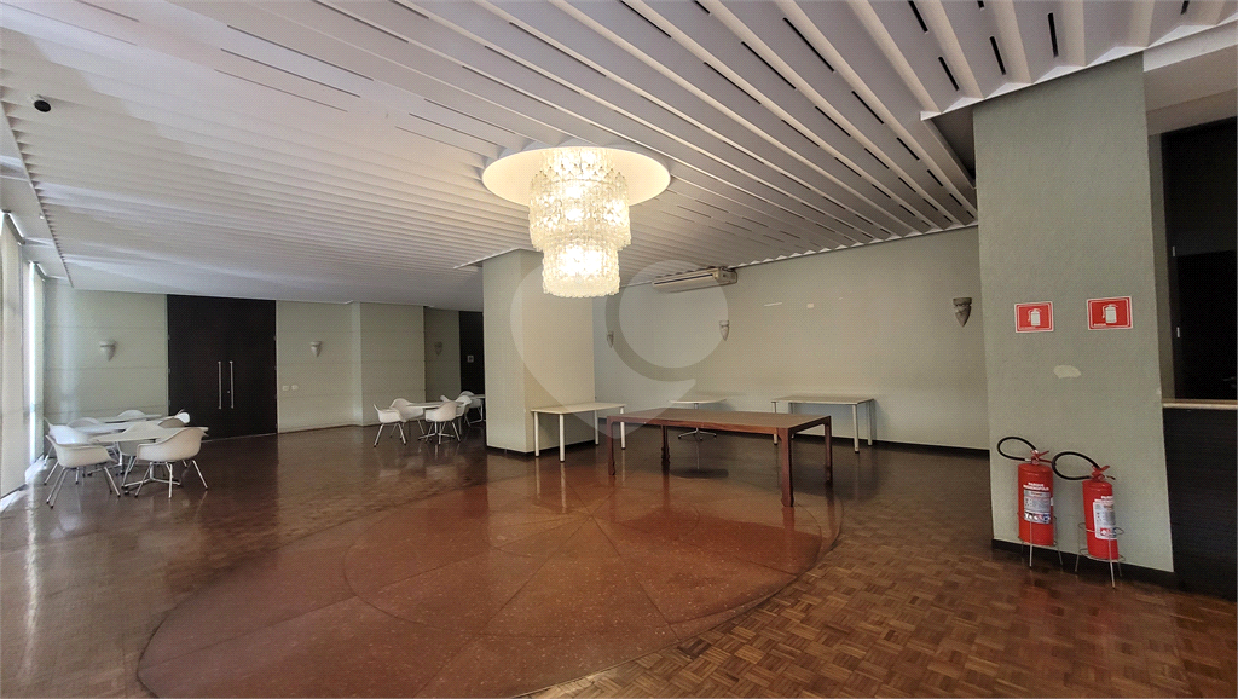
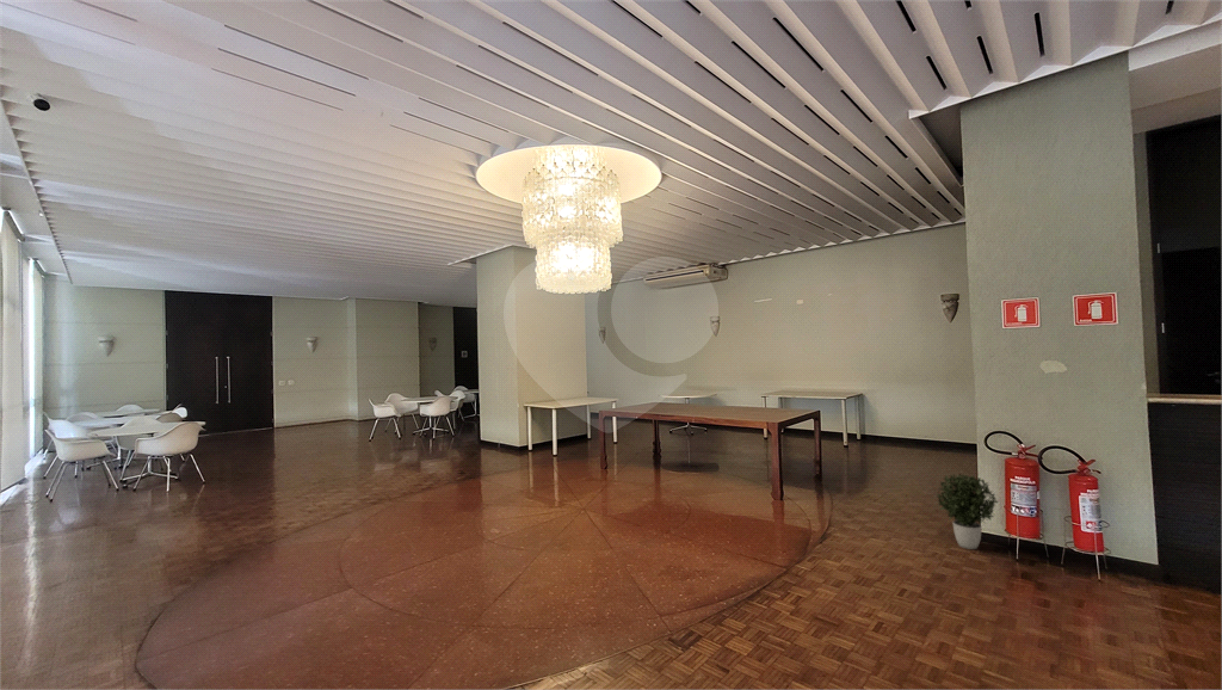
+ potted plant [936,472,999,550]
